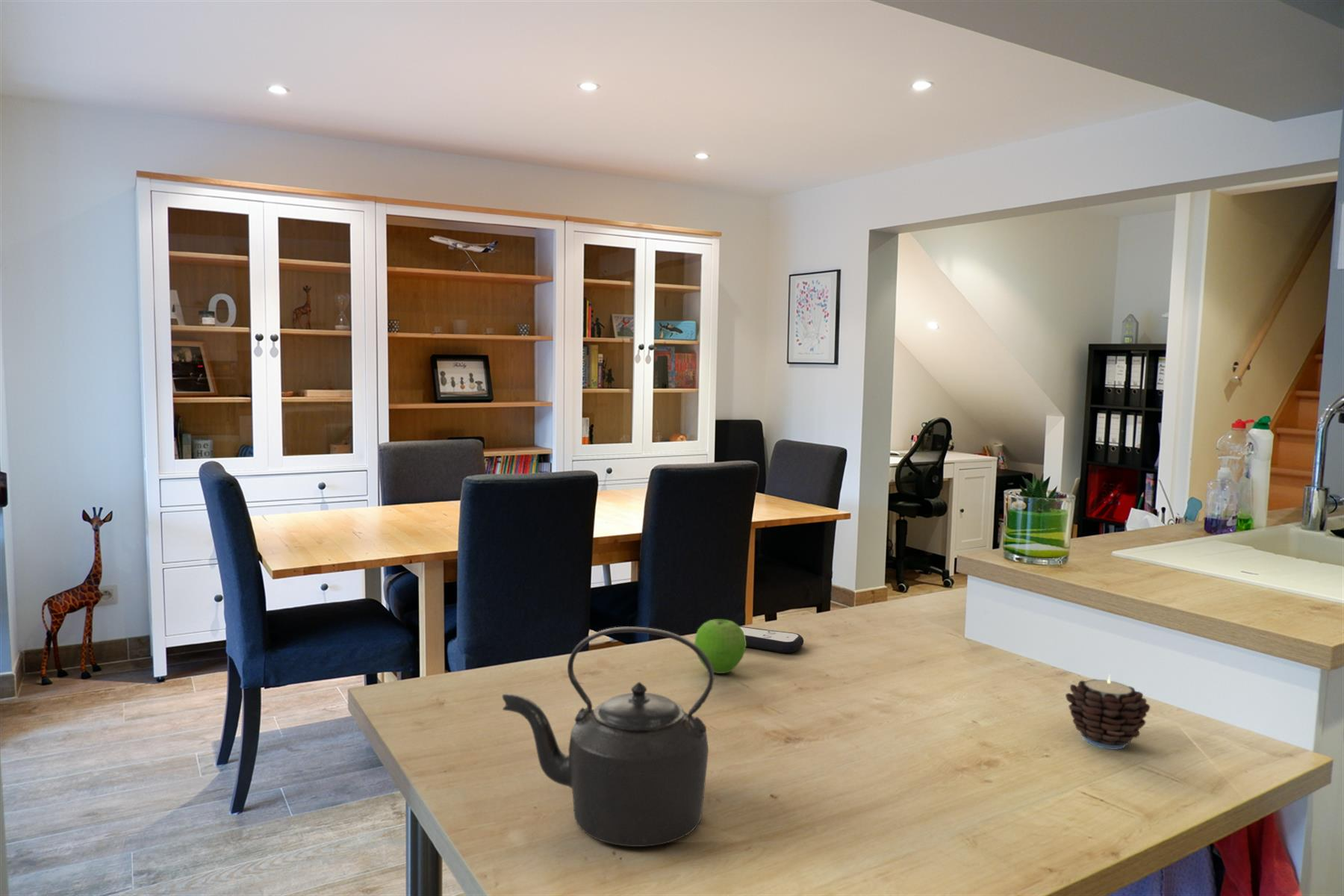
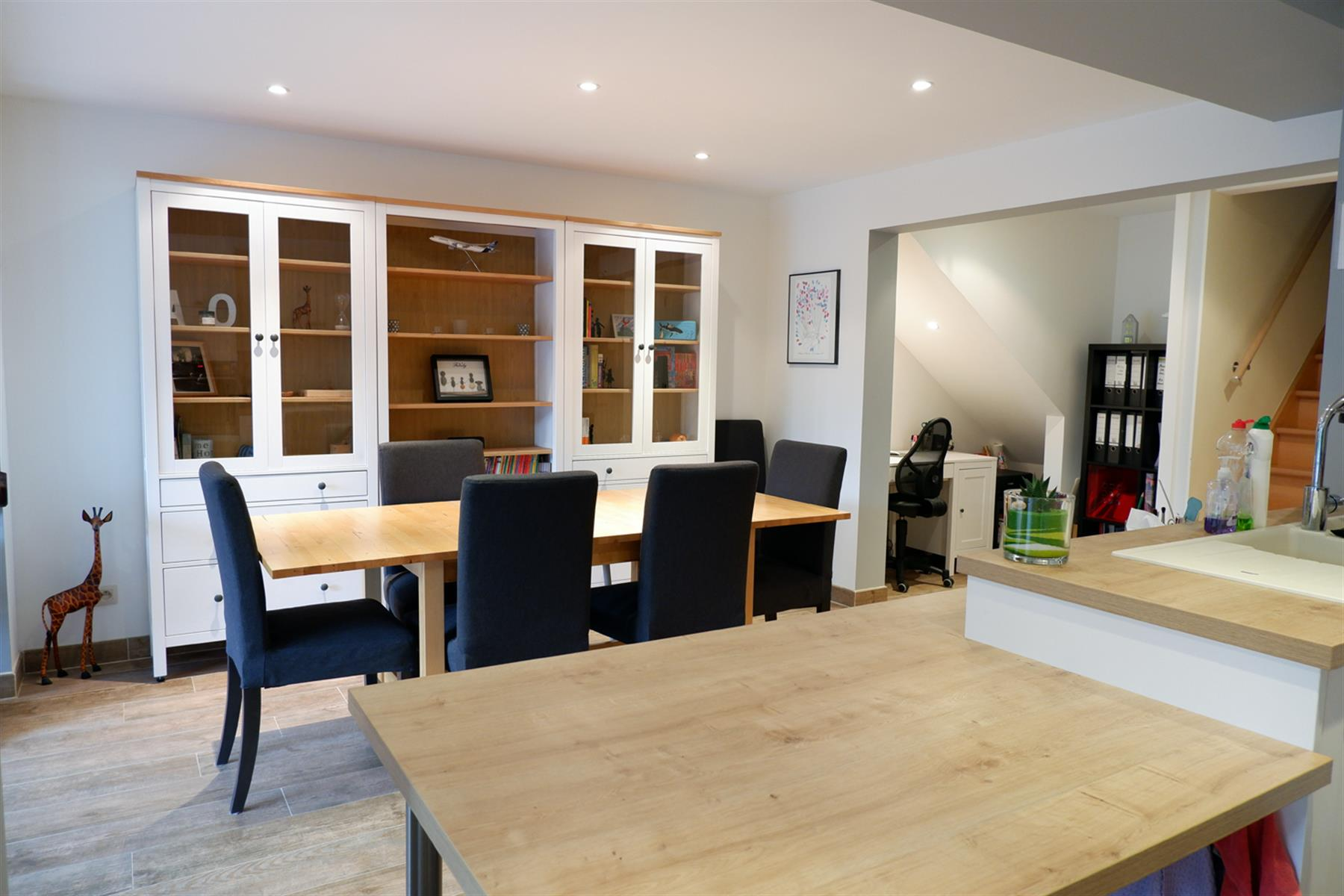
- fruit [694,618,747,674]
- candle [1065,674,1151,750]
- kettle [502,626,715,847]
- remote control [739,625,804,654]
